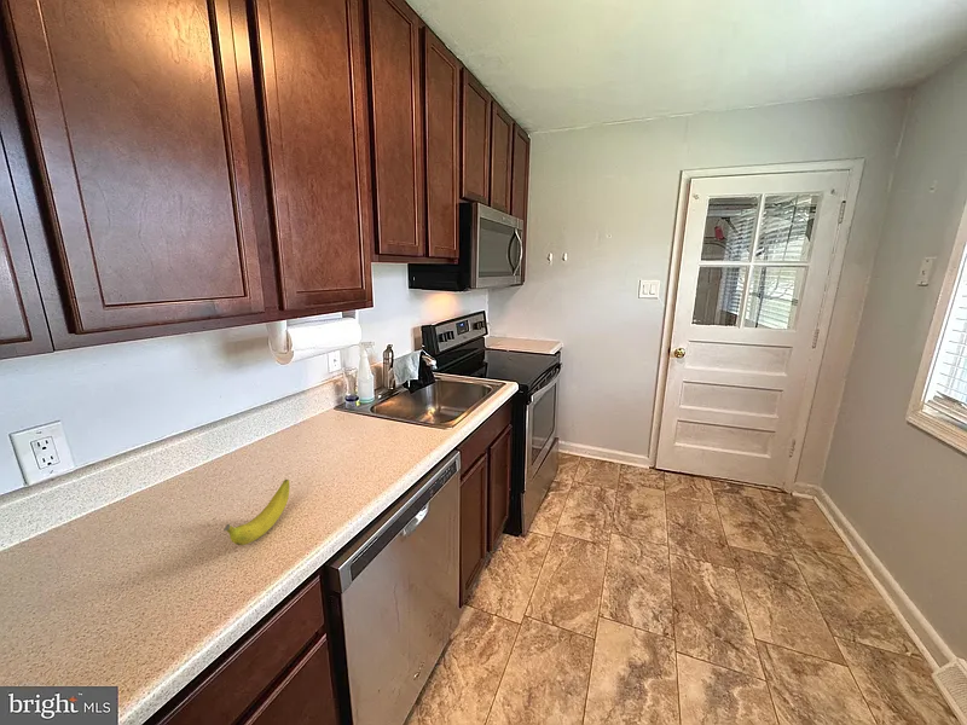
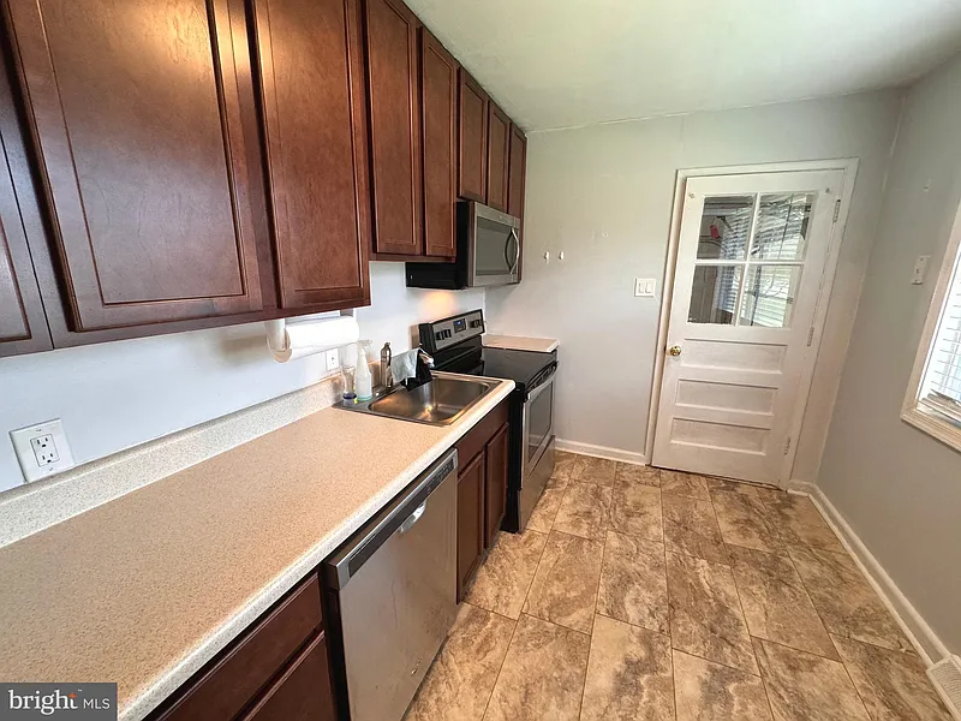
- banana [222,478,290,546]
